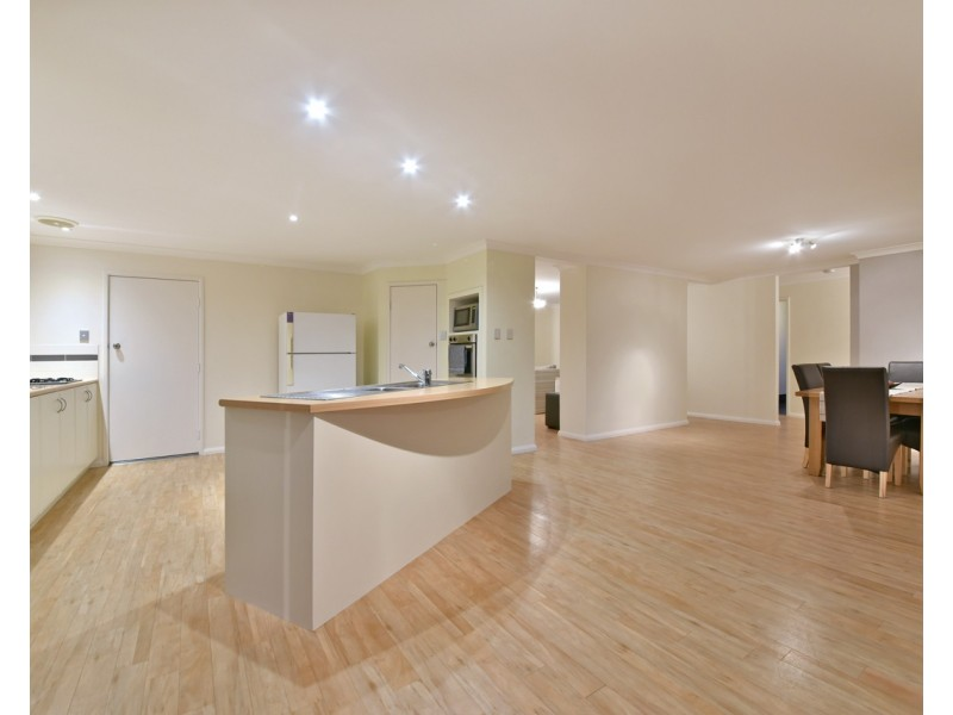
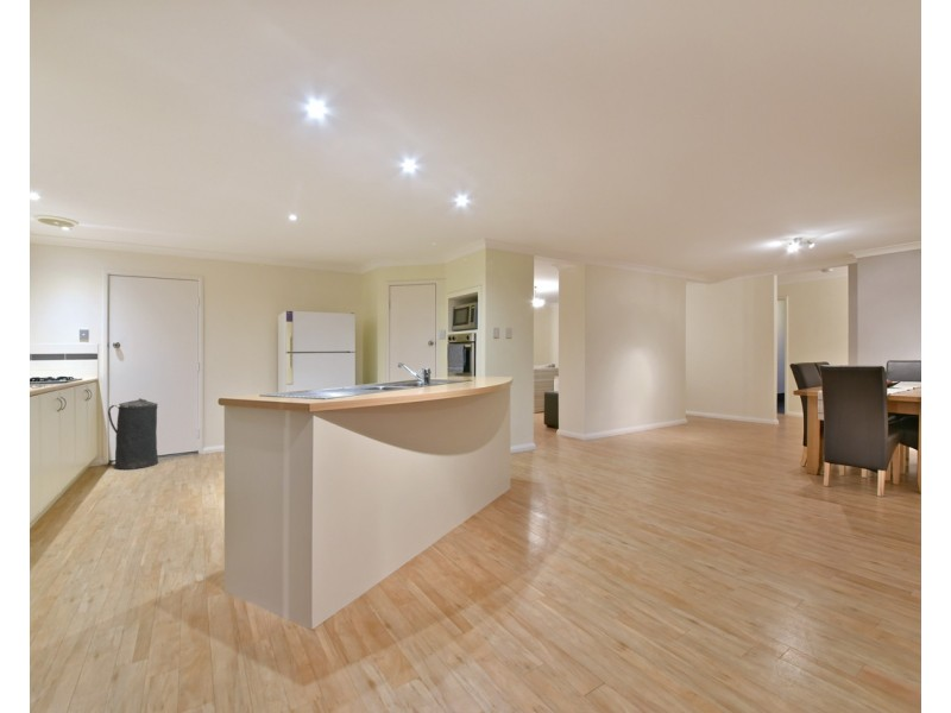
+ trash can [107,397,159,471]
